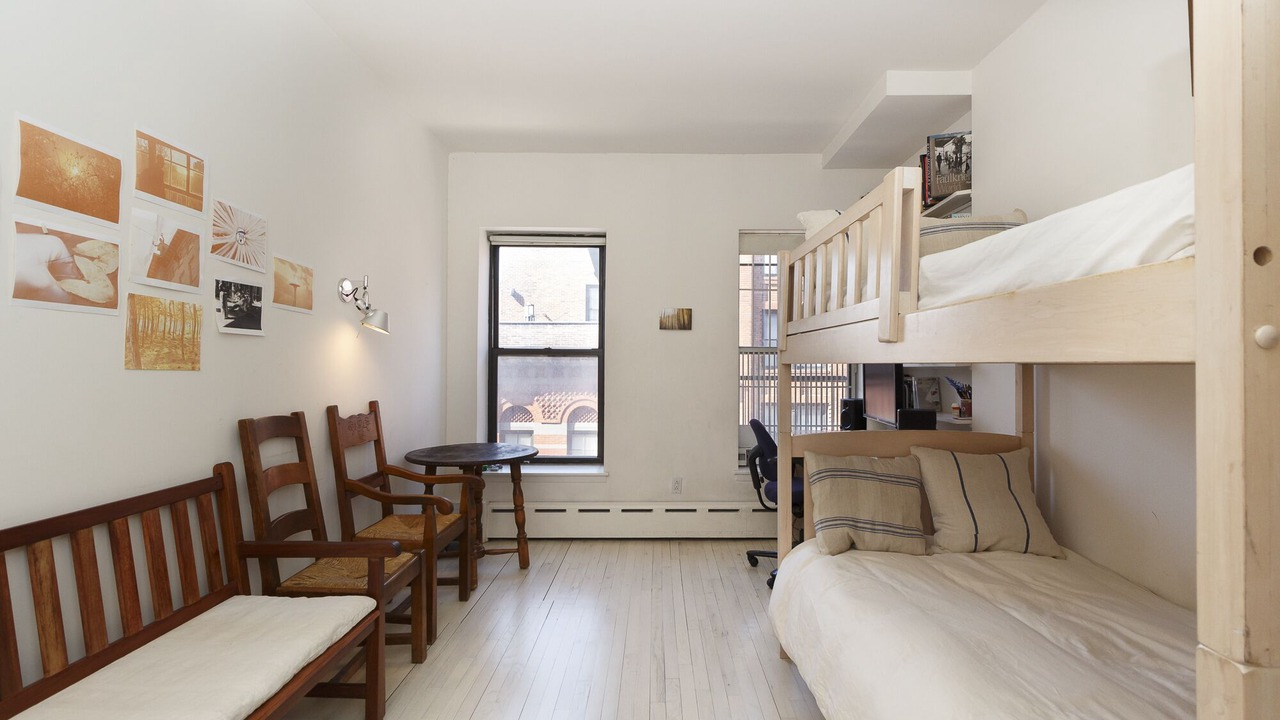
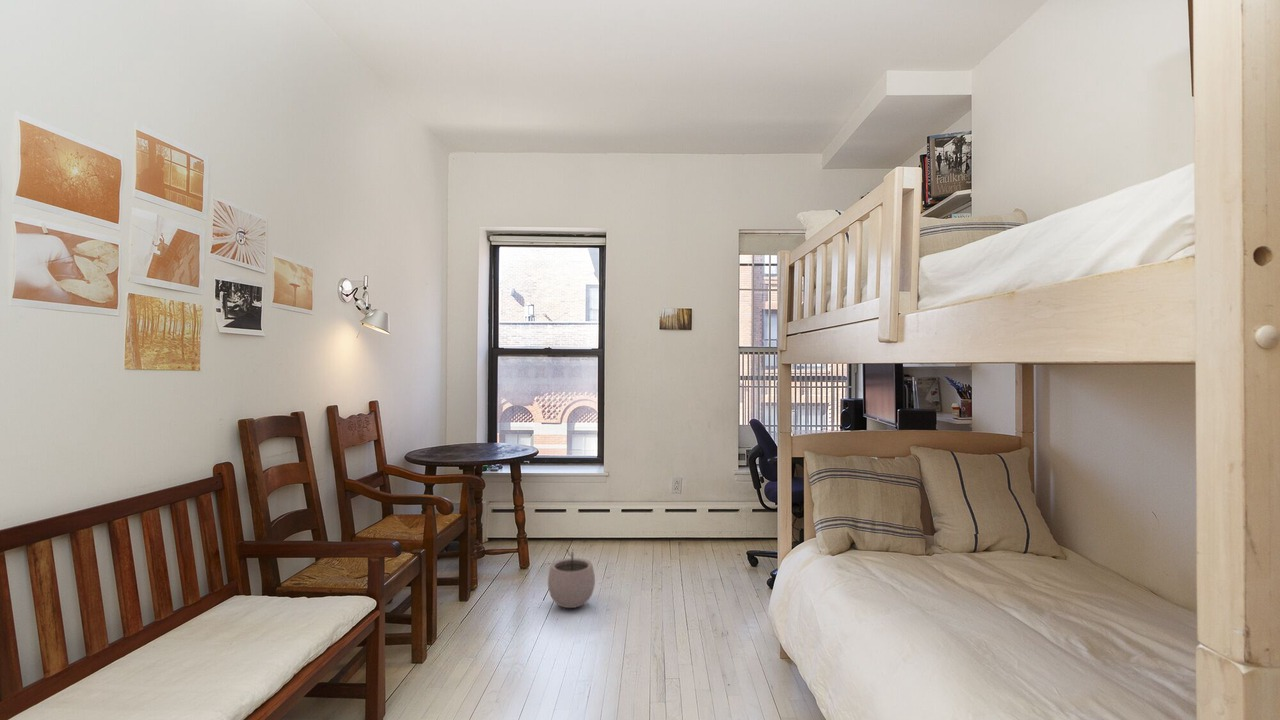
+ plant pot [547,548,596,609]
